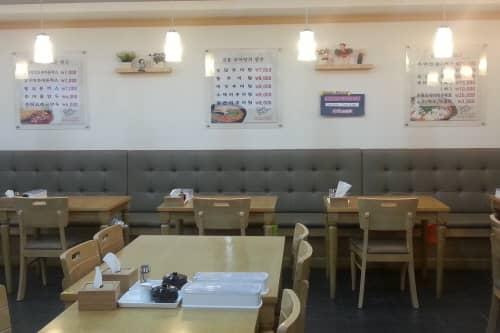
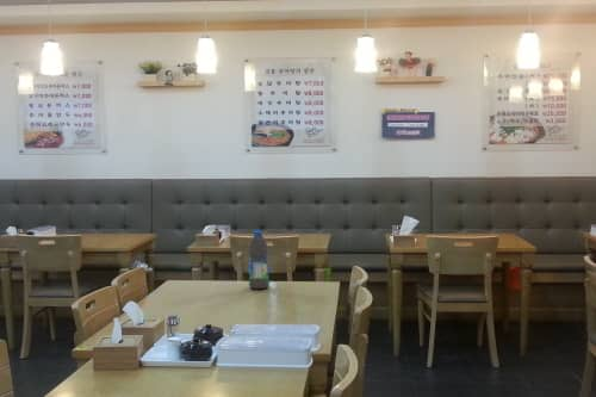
+ water bottle [248,230,271,290]
